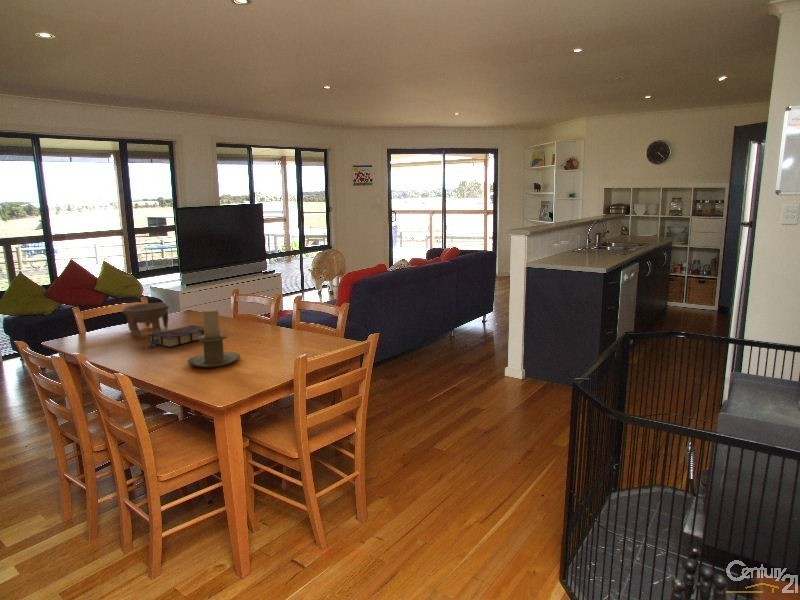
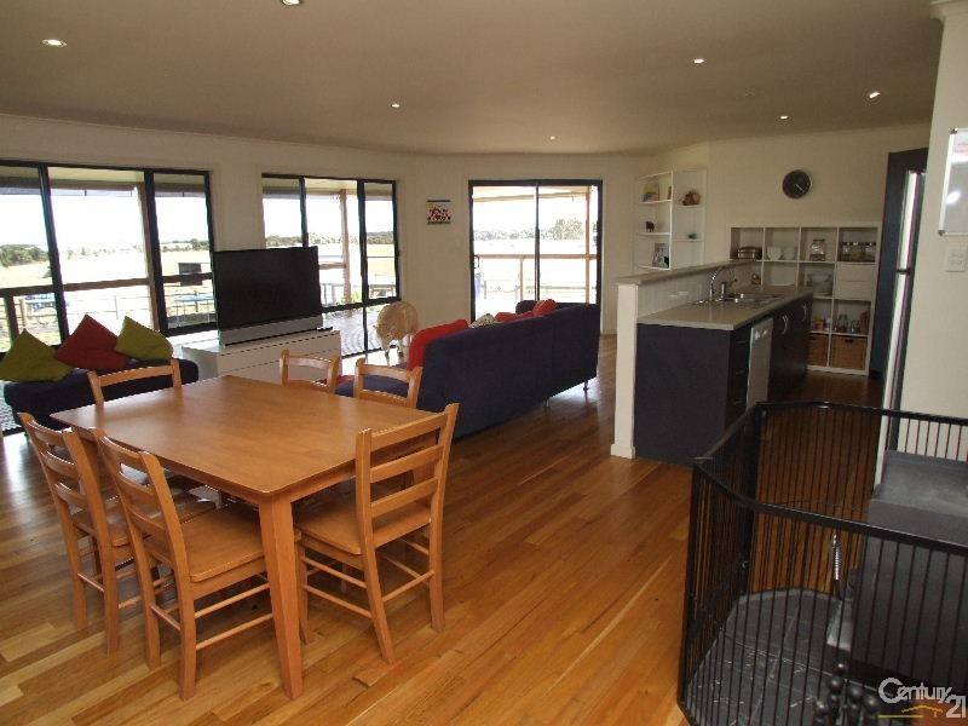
- book [148,324,205,349]
- bowl [121,301,170,336]
- candle holder [187,308,241,369]
